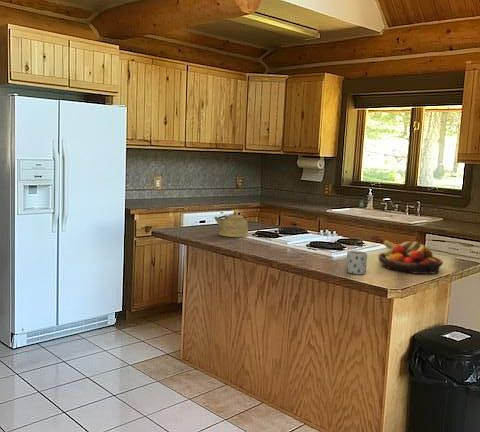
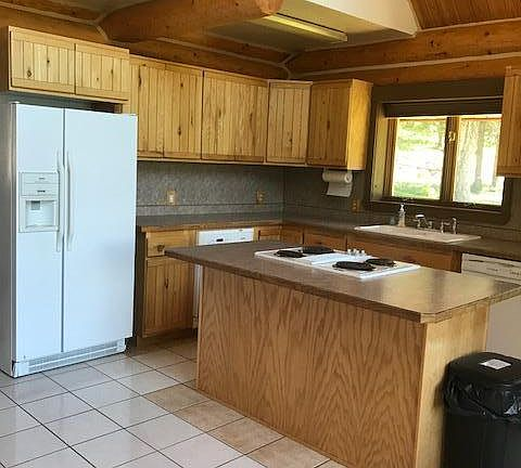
- fruit bowl [377,239,444,275]
- mug [345,250,368,275]
- kettle [213,211,250,238]
